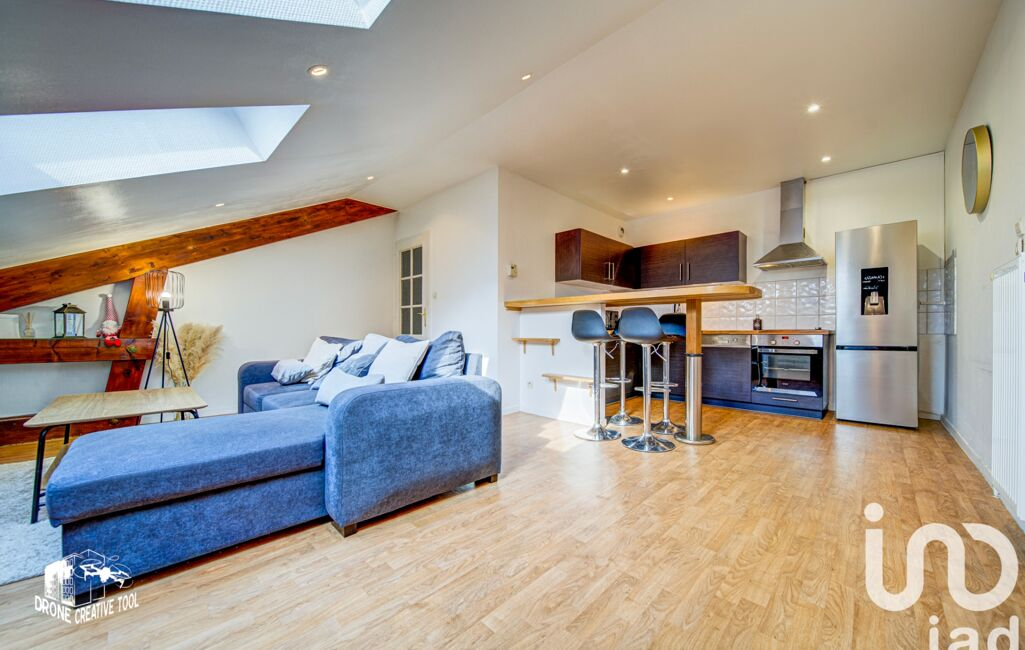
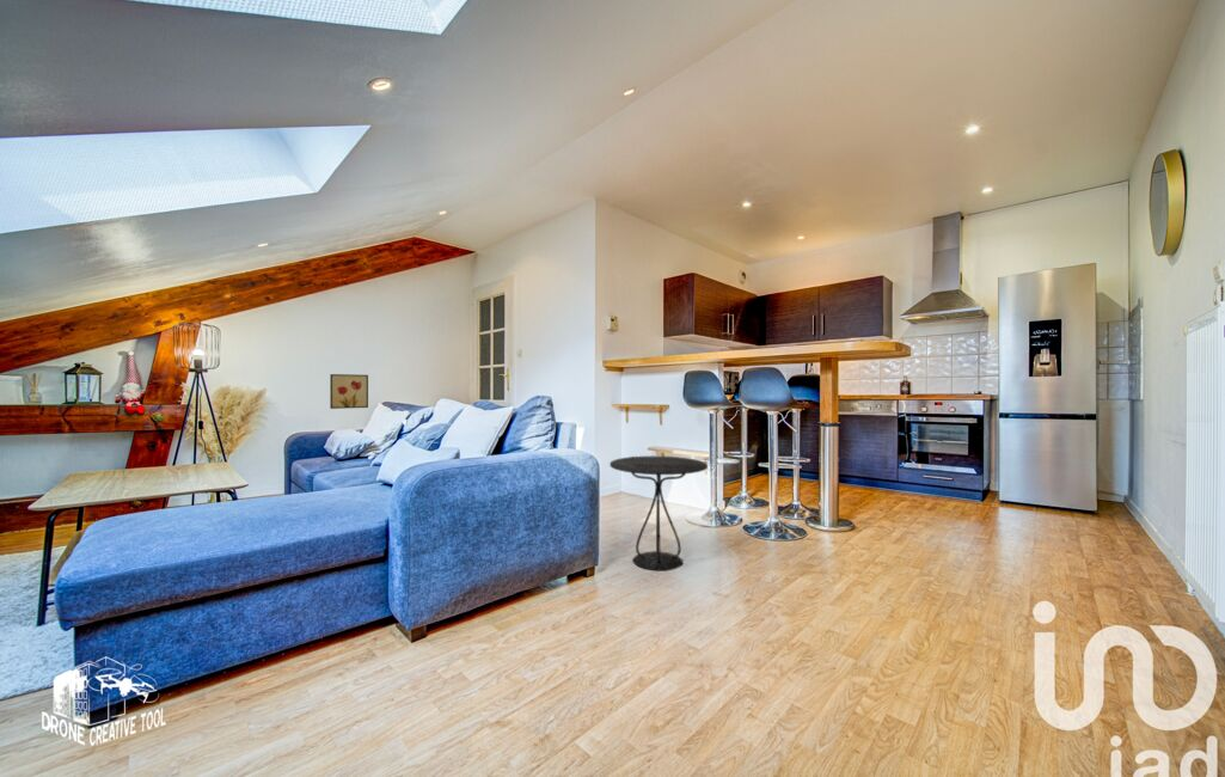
+ wall art [329,373,369,410]
+ side table [608,455,709,571]
